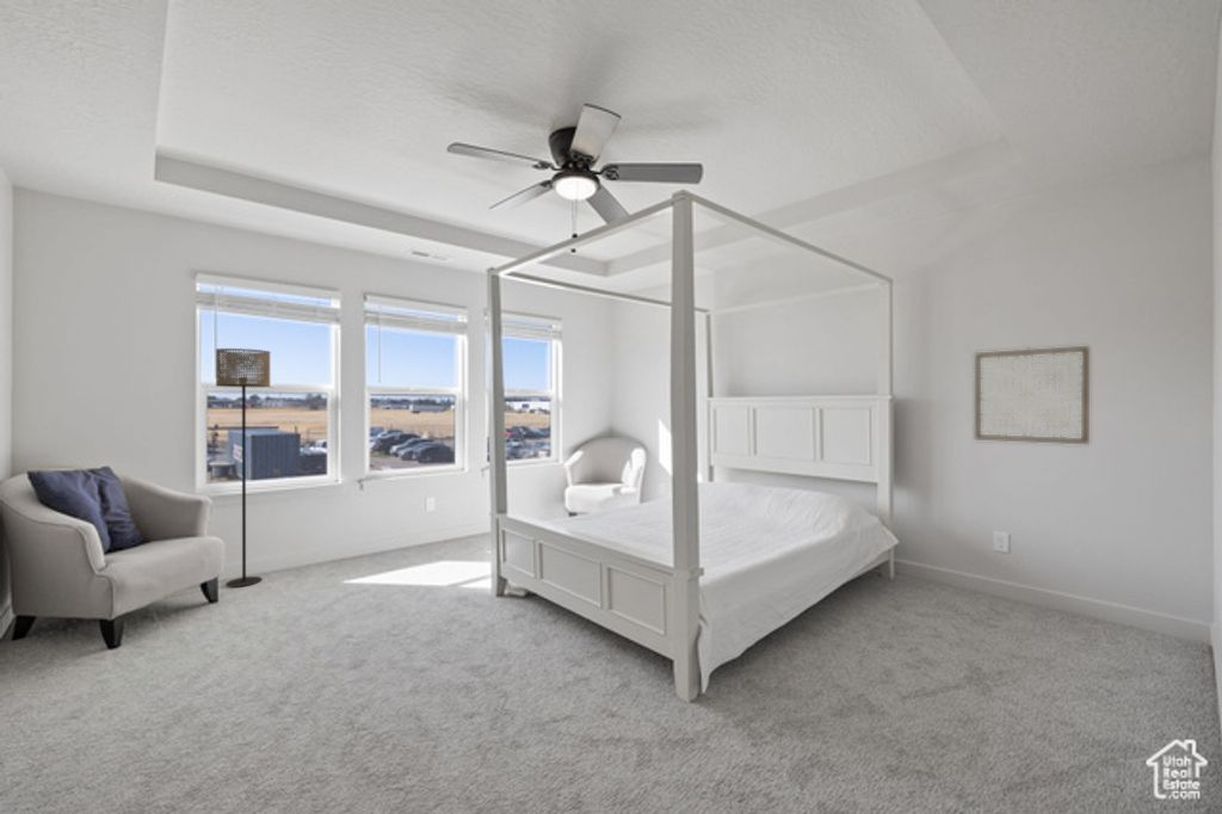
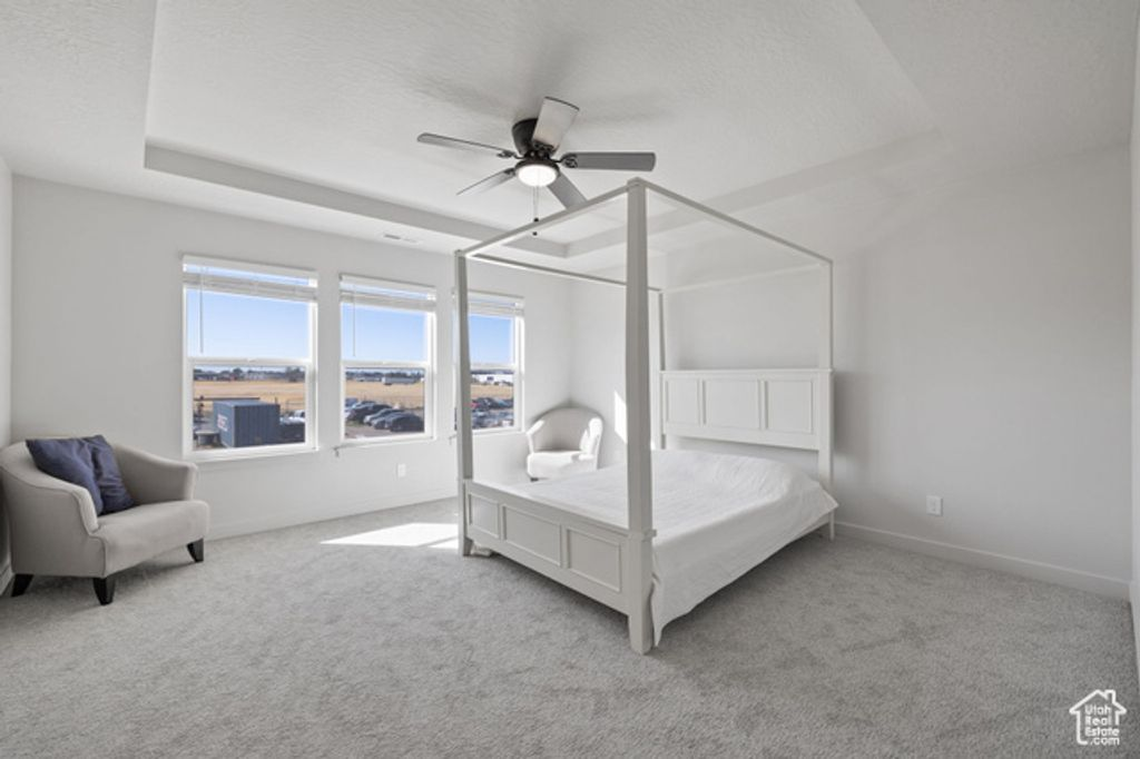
- floor lamp [215,347,272,588]
- wall art [974,345,1091,445]
